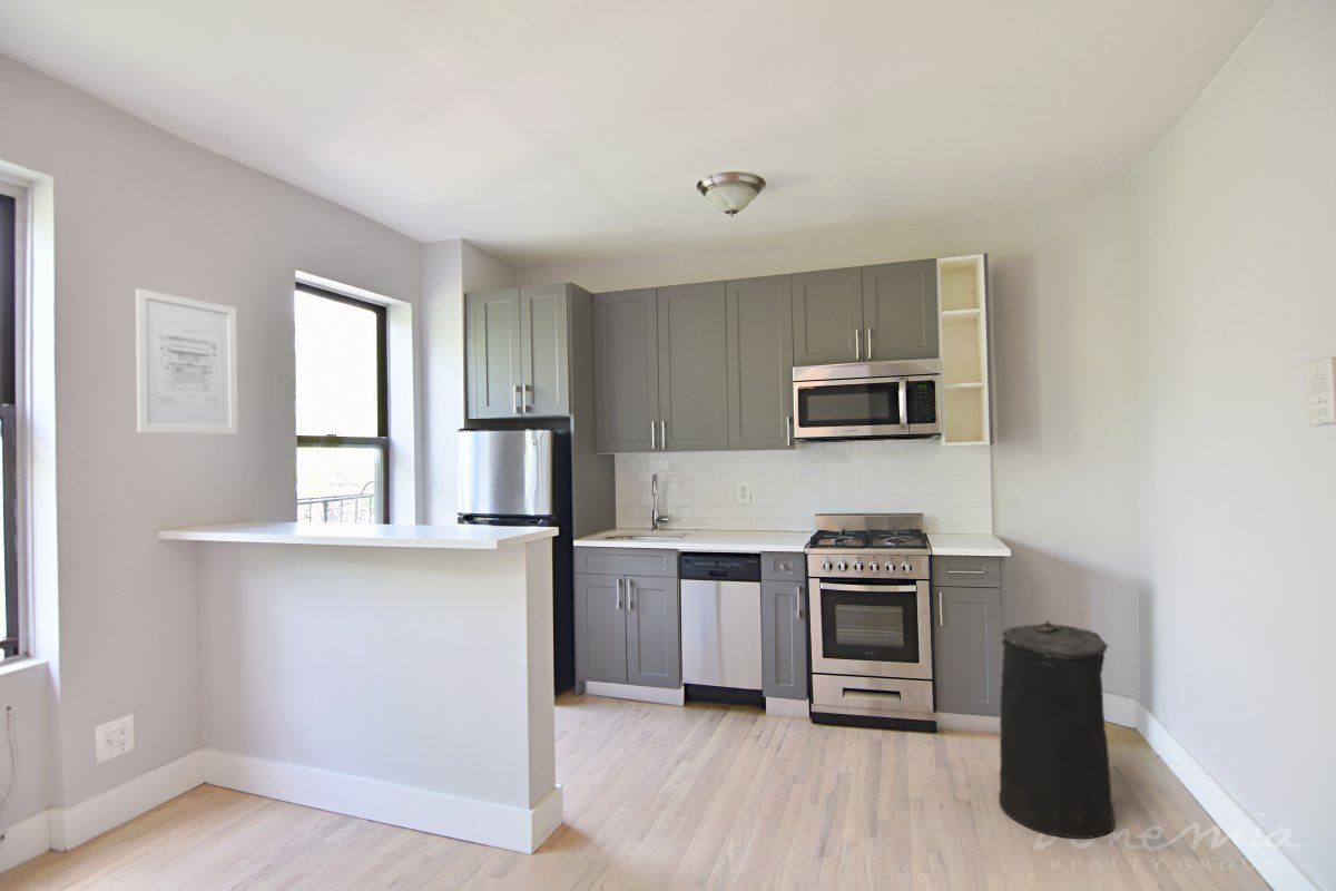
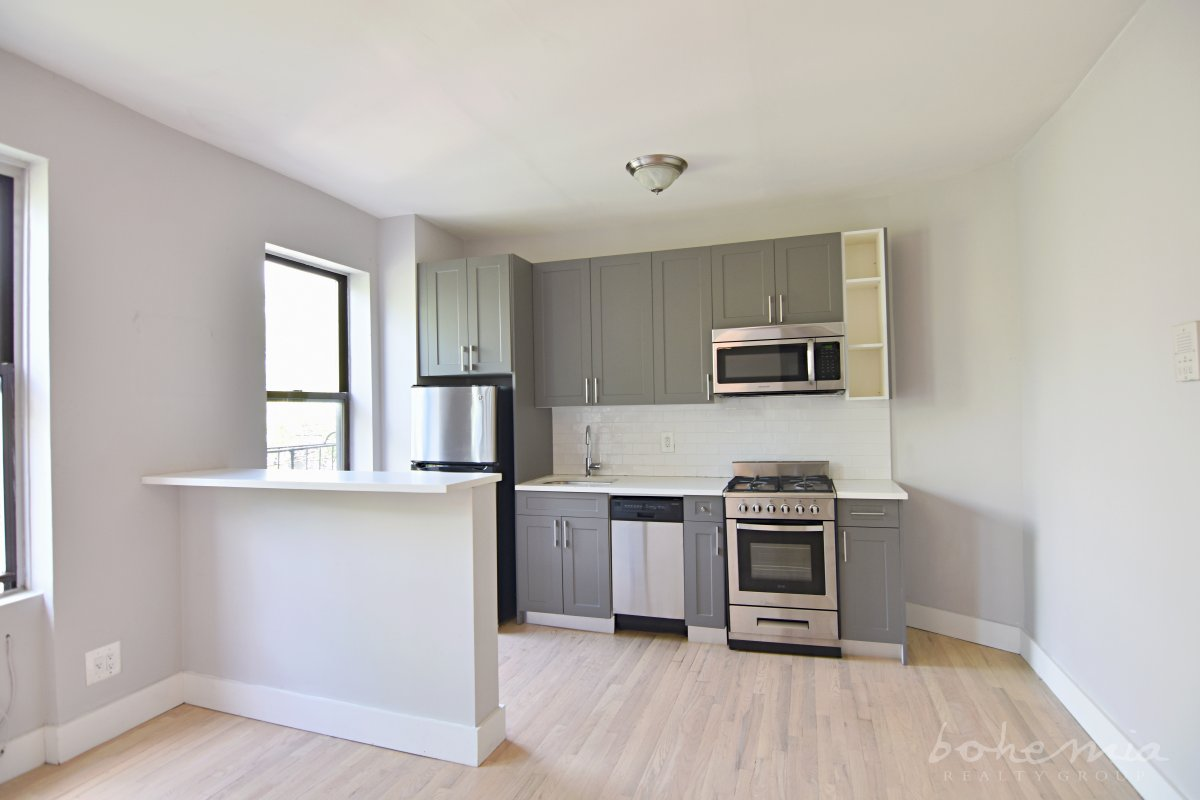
- trash can [998,619,1116,840]
- wall art [135,287,238,435]
